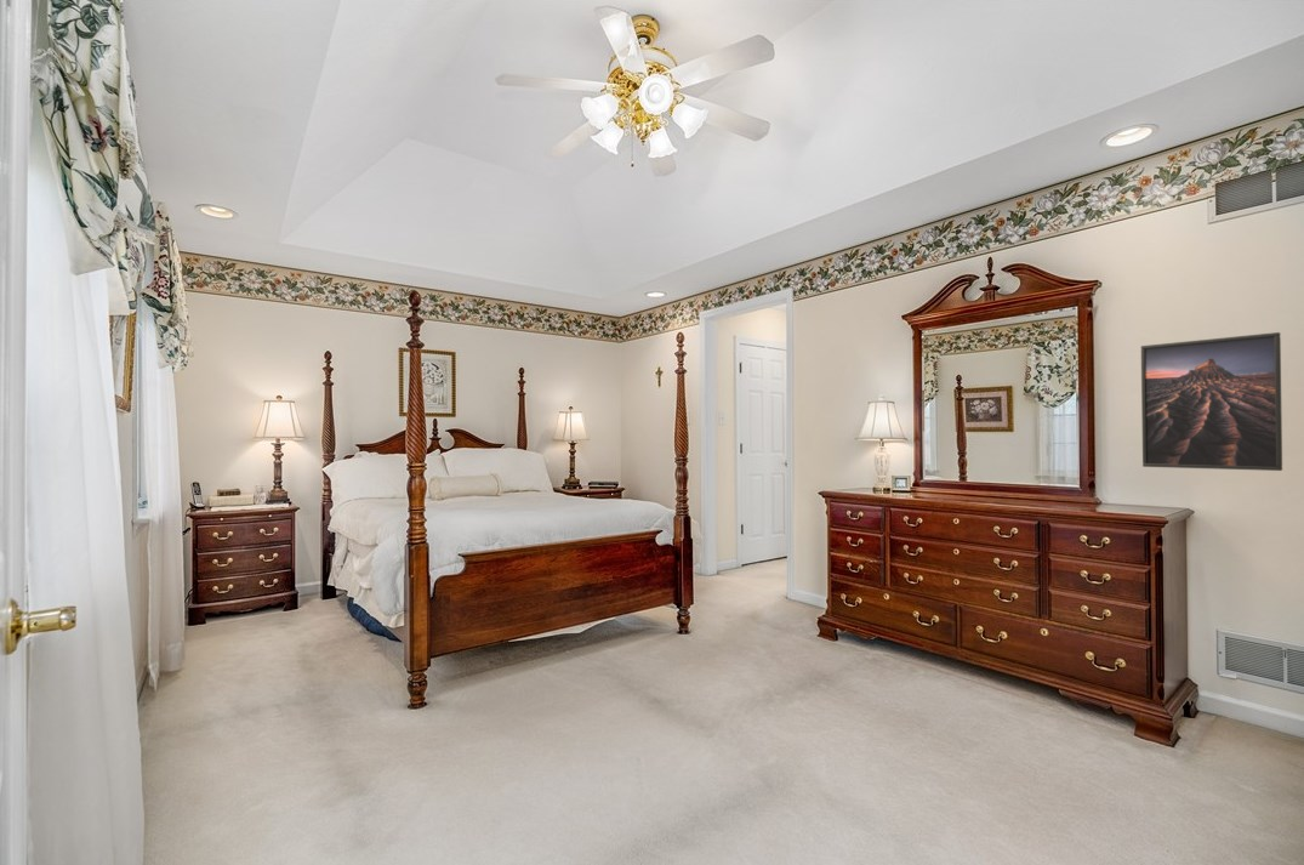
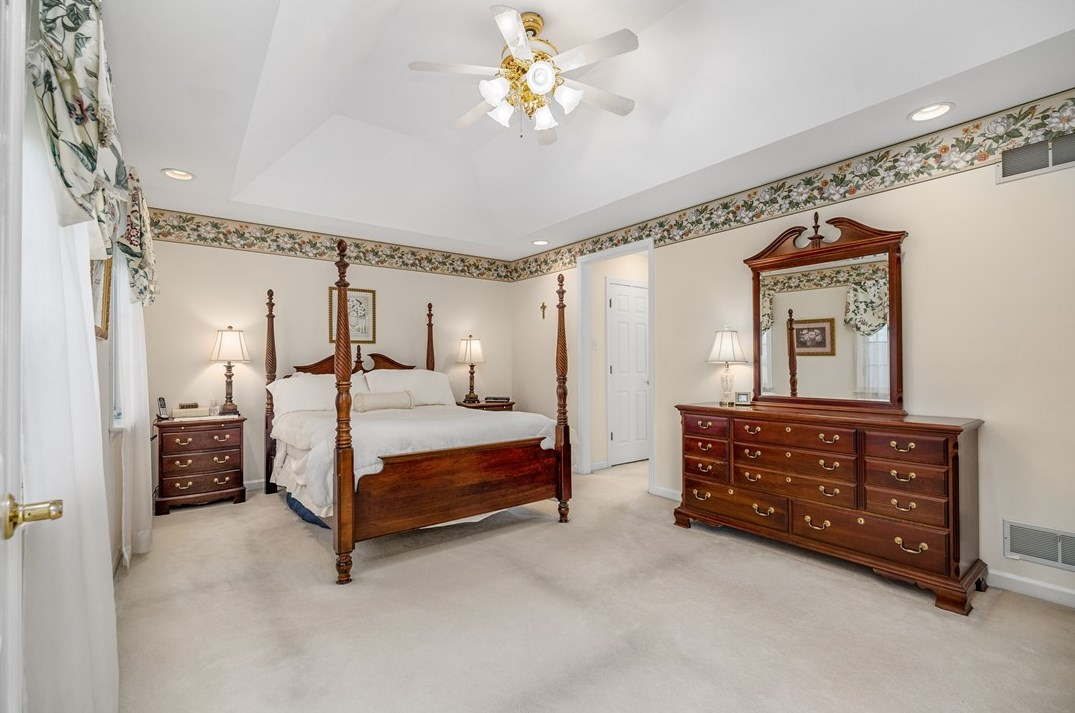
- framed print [1140,331,1283,472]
